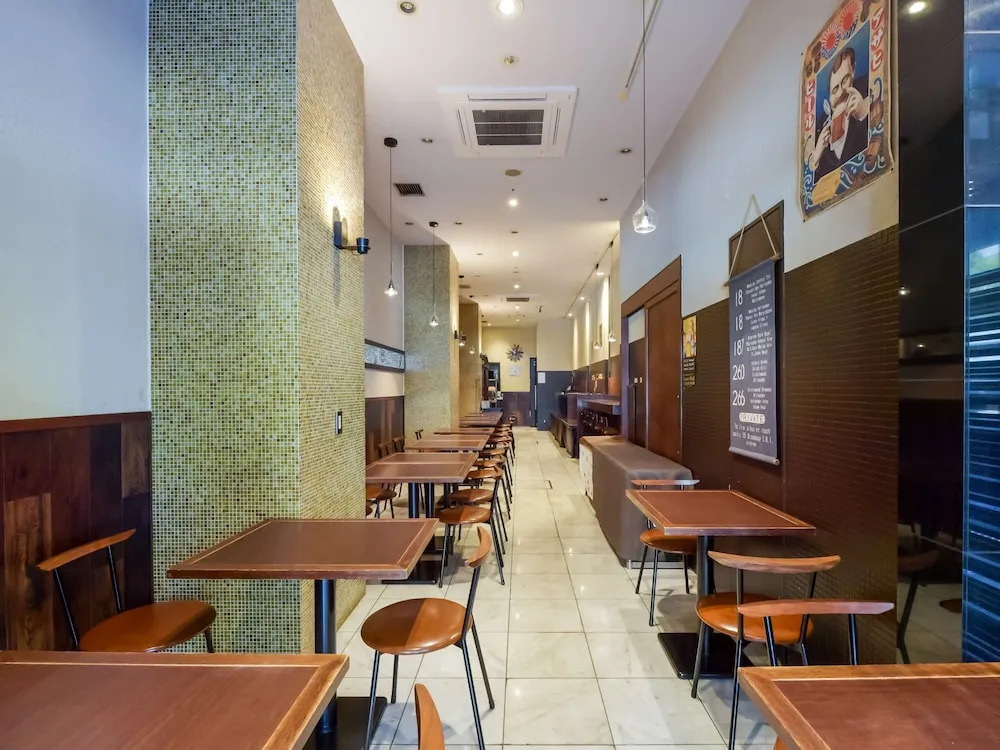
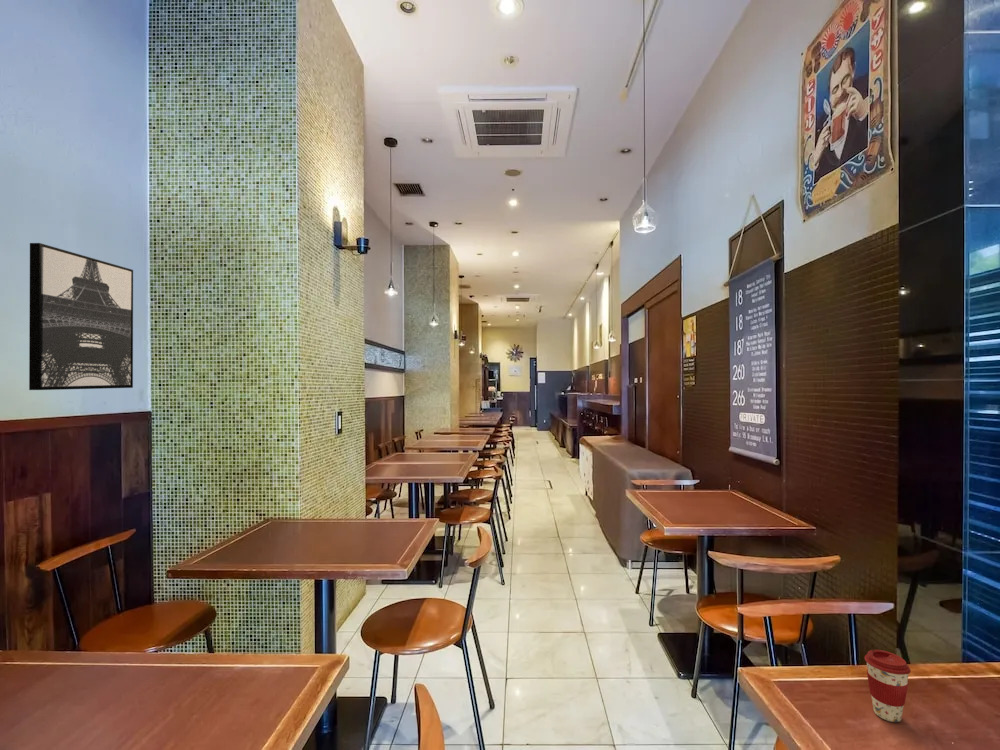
+ wall art [28,242,134,391]
+ coffee cup [864,649,912,723]
